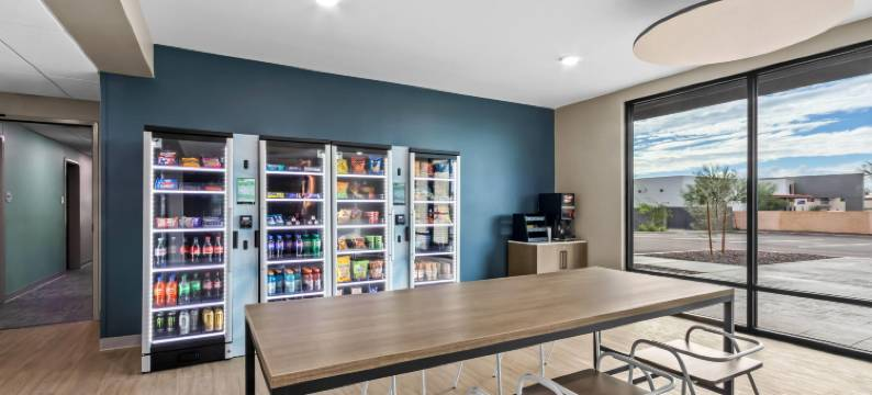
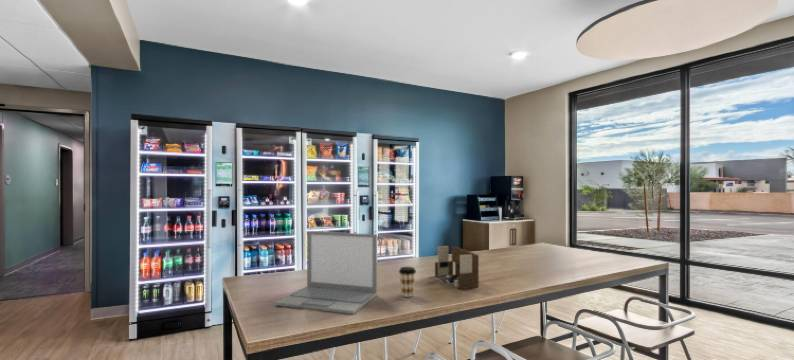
+ coffee cup [398,266,417,298]
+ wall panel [434,245,480,290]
+ laptop [274,230,378,315]
